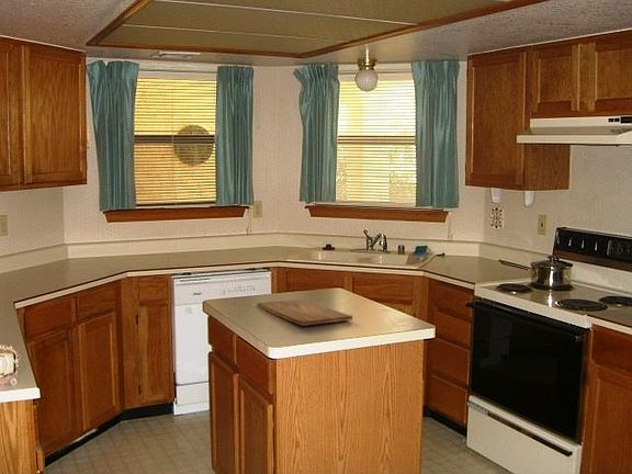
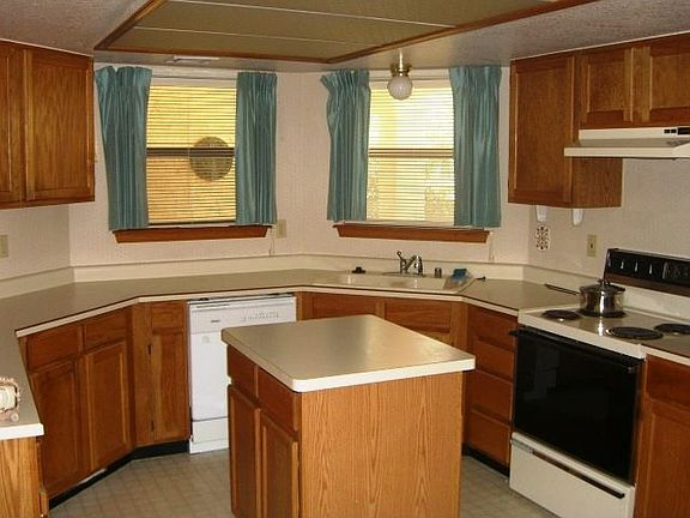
- cutting board [257,298,353,327]
